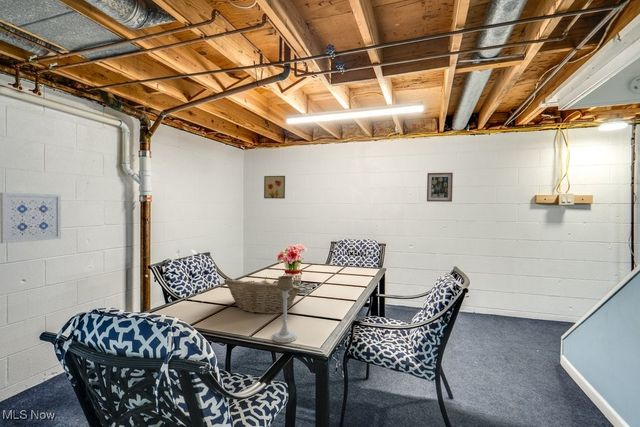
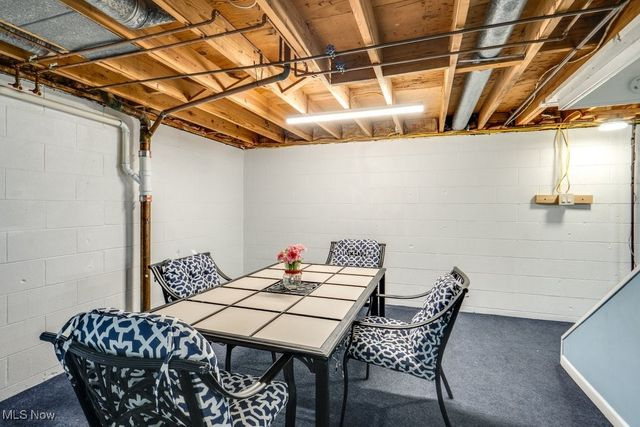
- wall art [426,172,454,203]
- fruit basket [223,276,302,315]
- wall art [0,192,62,245]
- wall art [263,175,286,200]
- candle holder [271,275,298,344]
